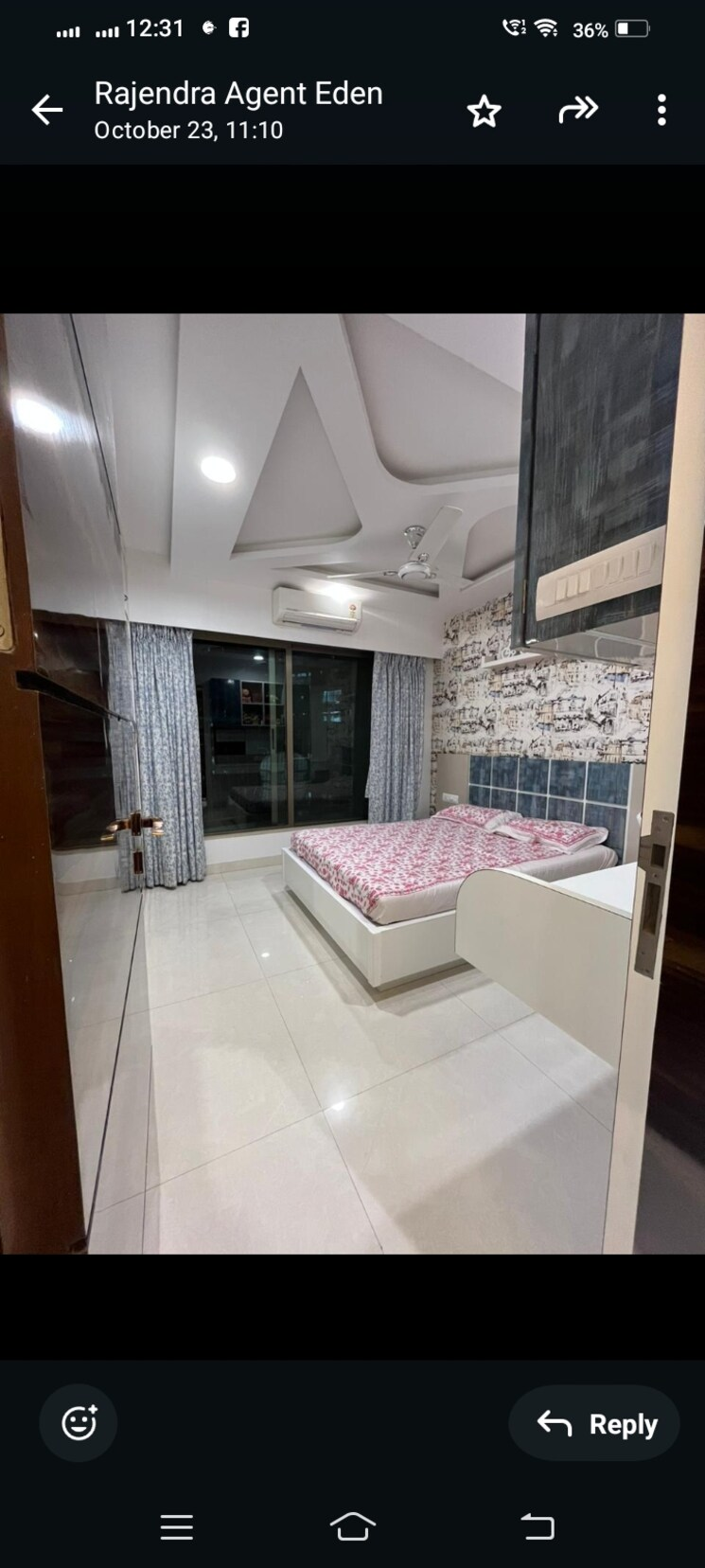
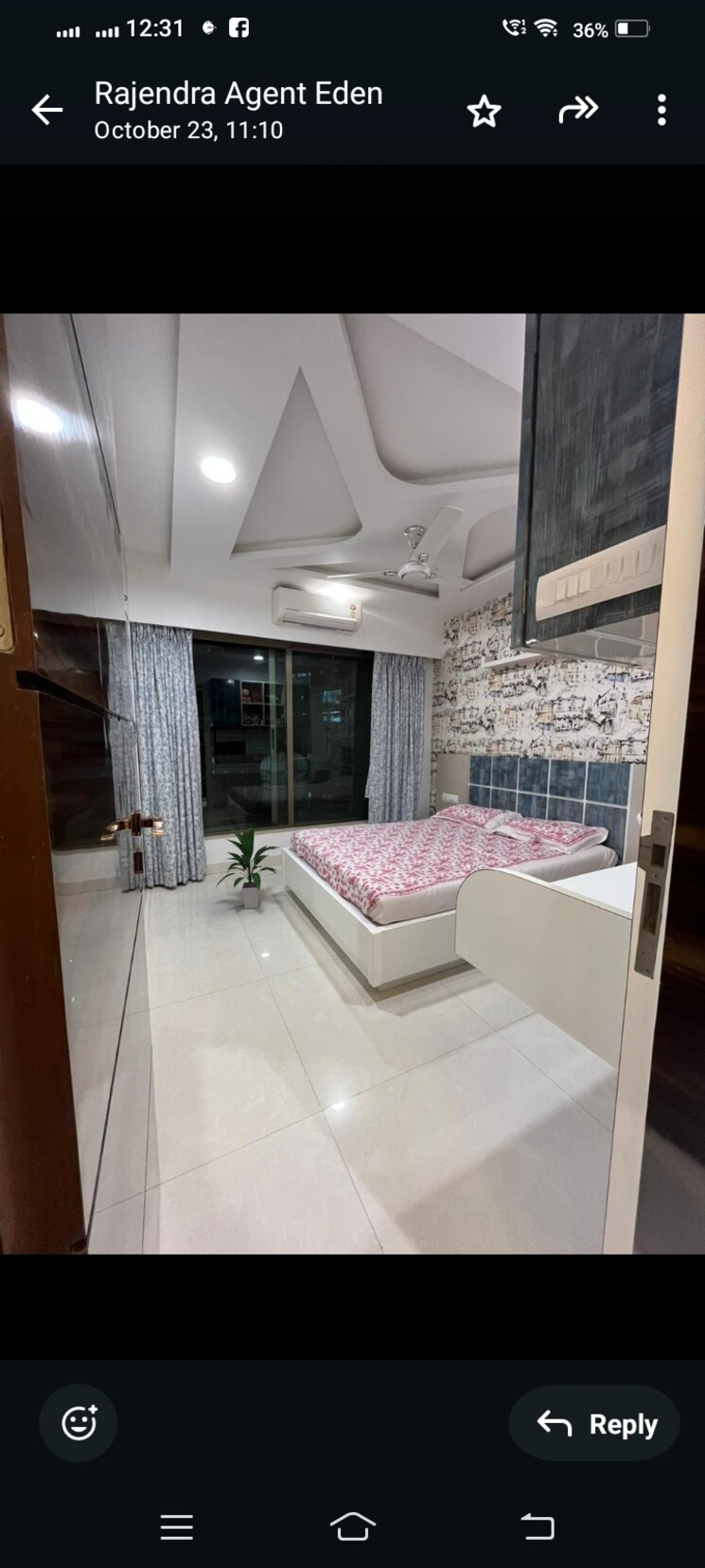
+ indoor plant [215,827,280,910]
